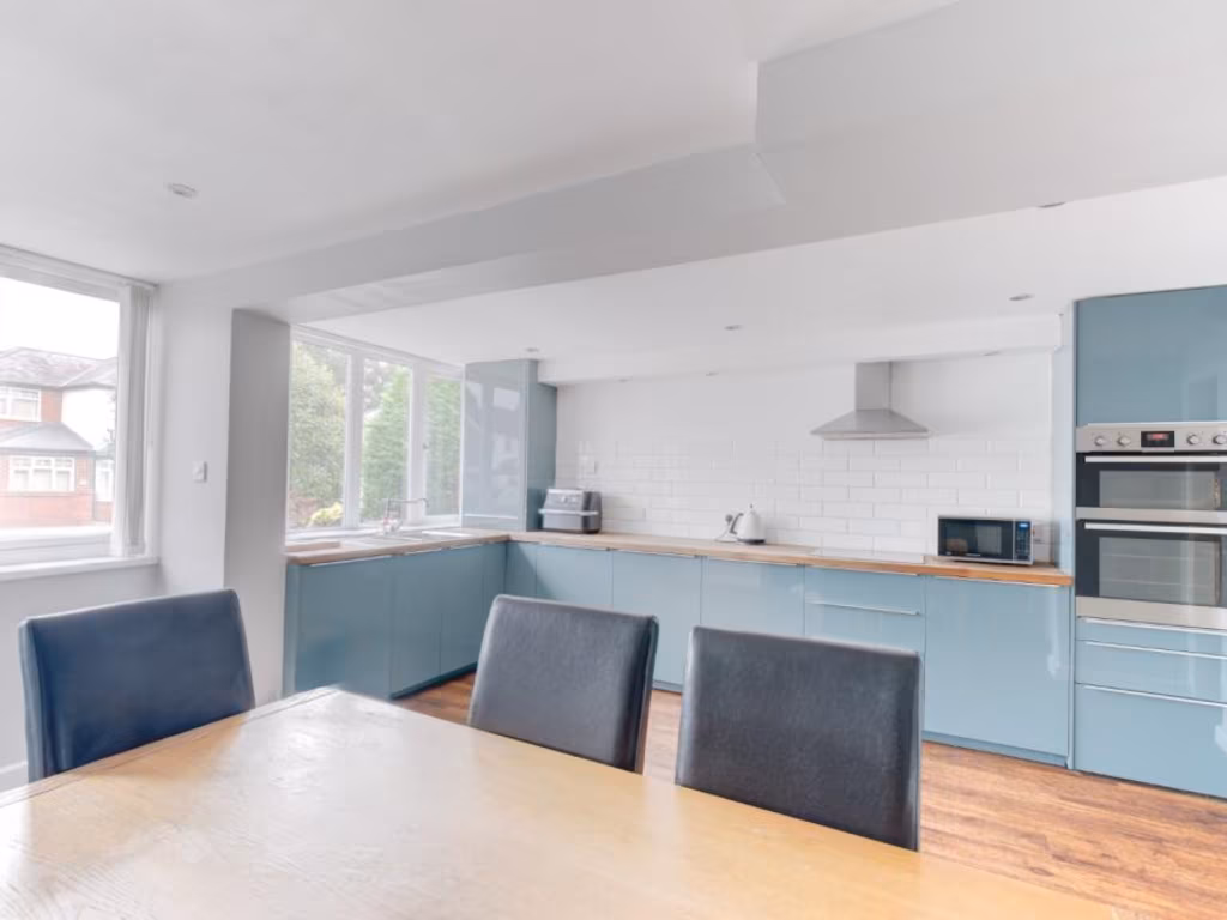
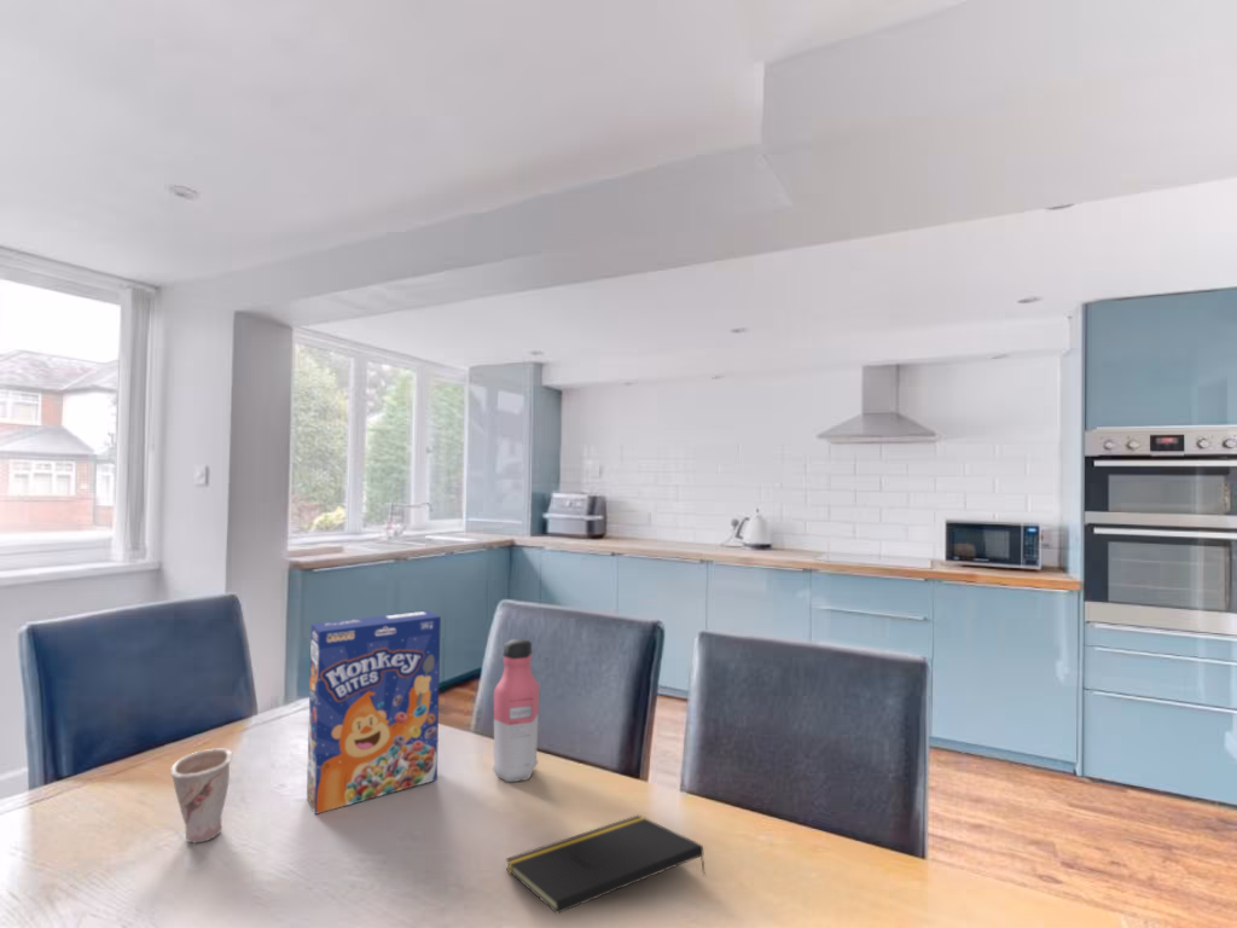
+ cup [169,747,233,845]
+ notepad [505,814,707,915]
+ water bottle [492,638,541,783]
+ cereal box [306,609,442,816]
